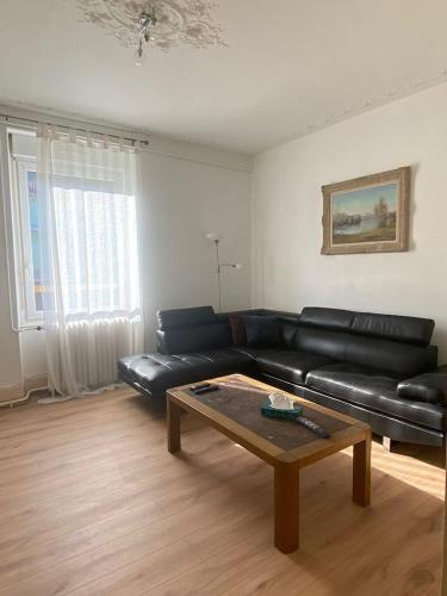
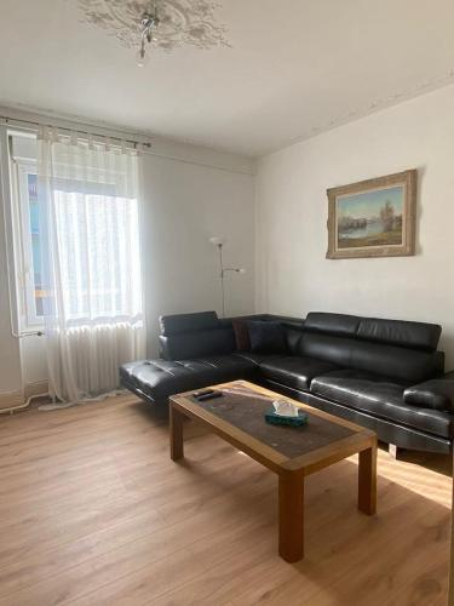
- remote control [294,415,331,439]
